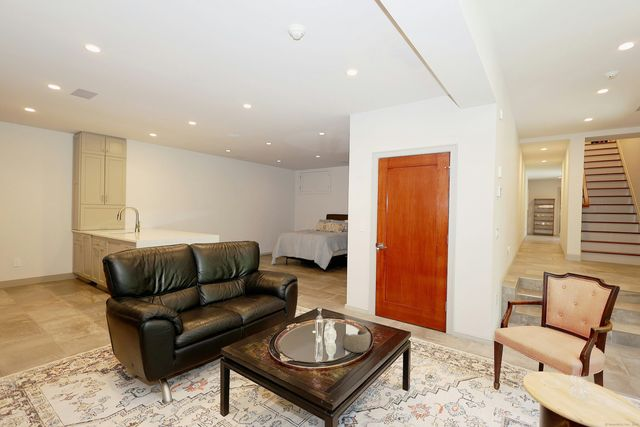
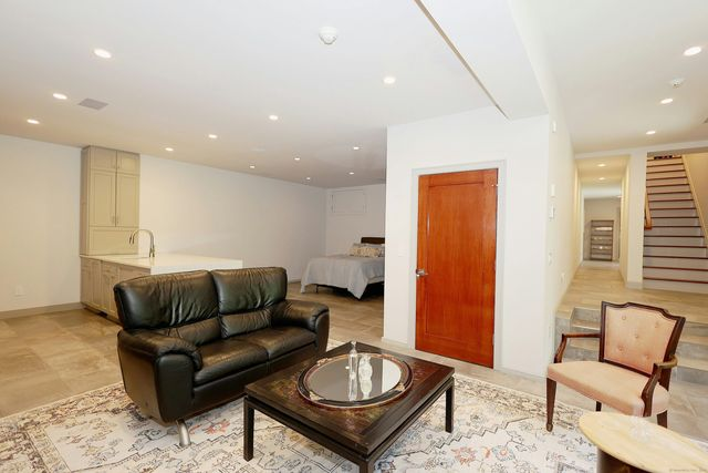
- decorative bowl [342,329,372,354]
